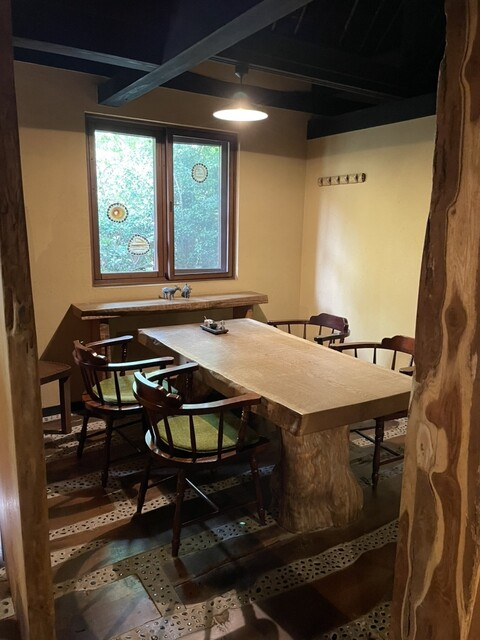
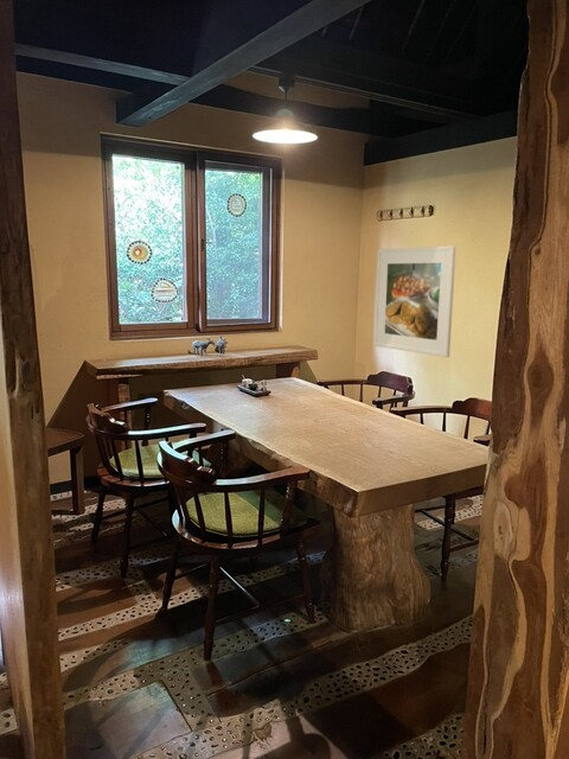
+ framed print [373,245,458,358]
